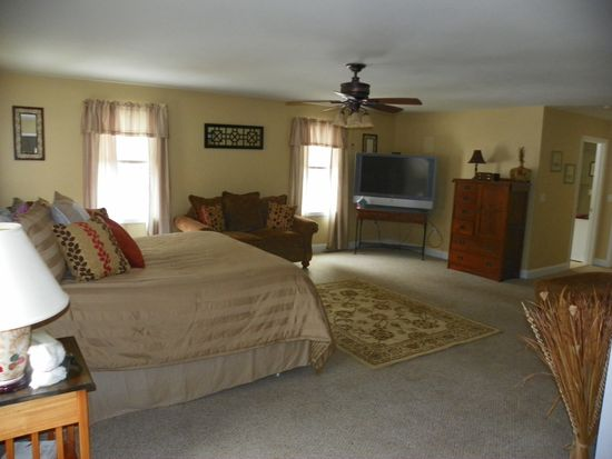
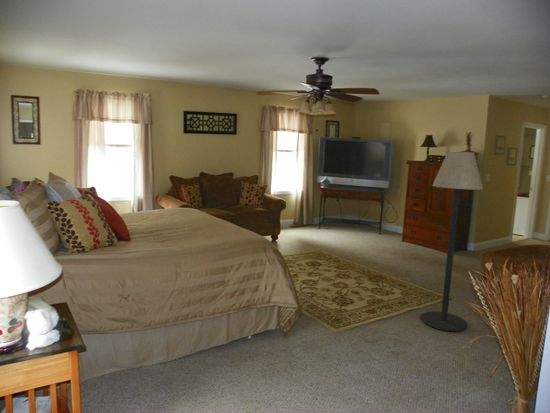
+ floor lamp [420,151,484,332]
